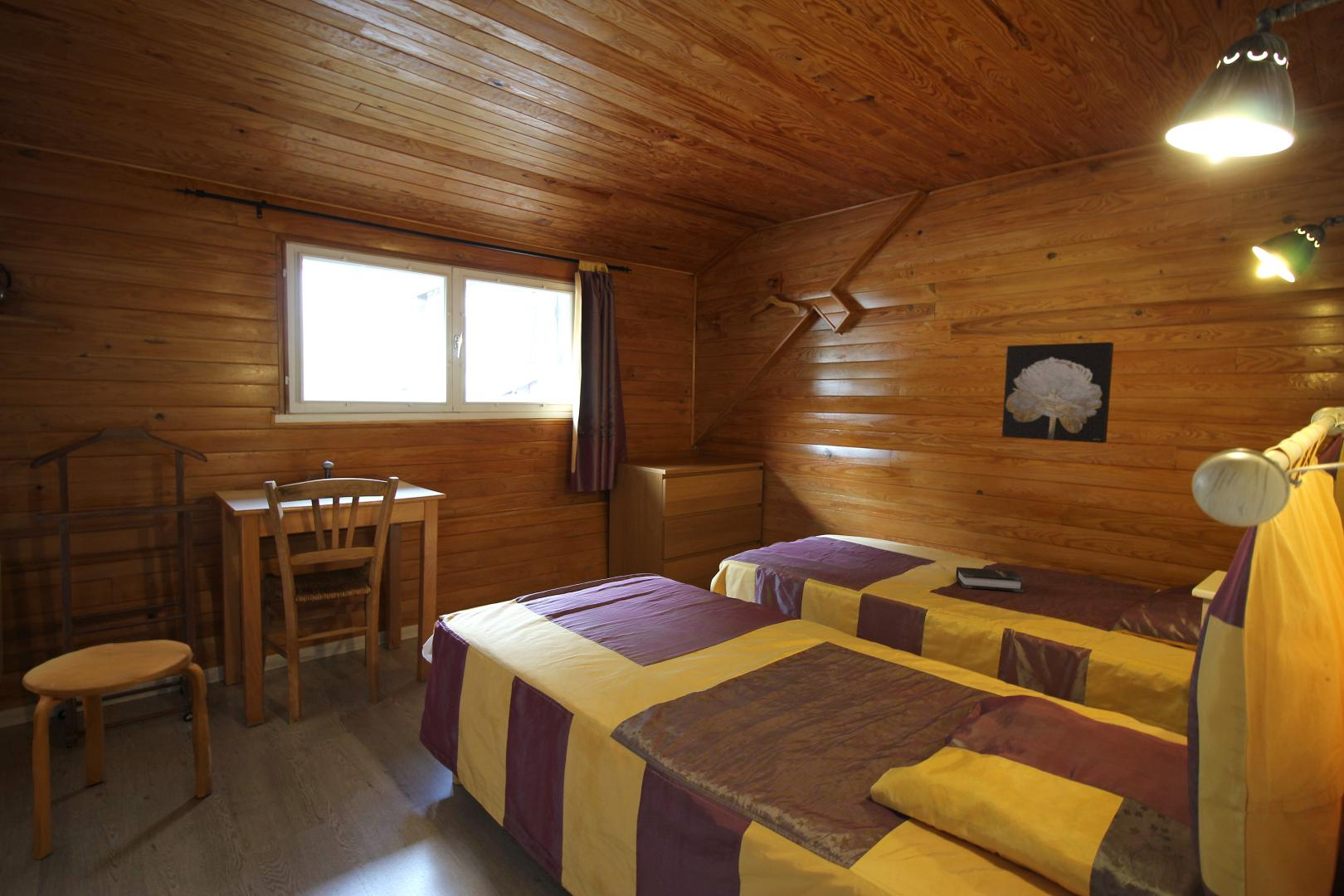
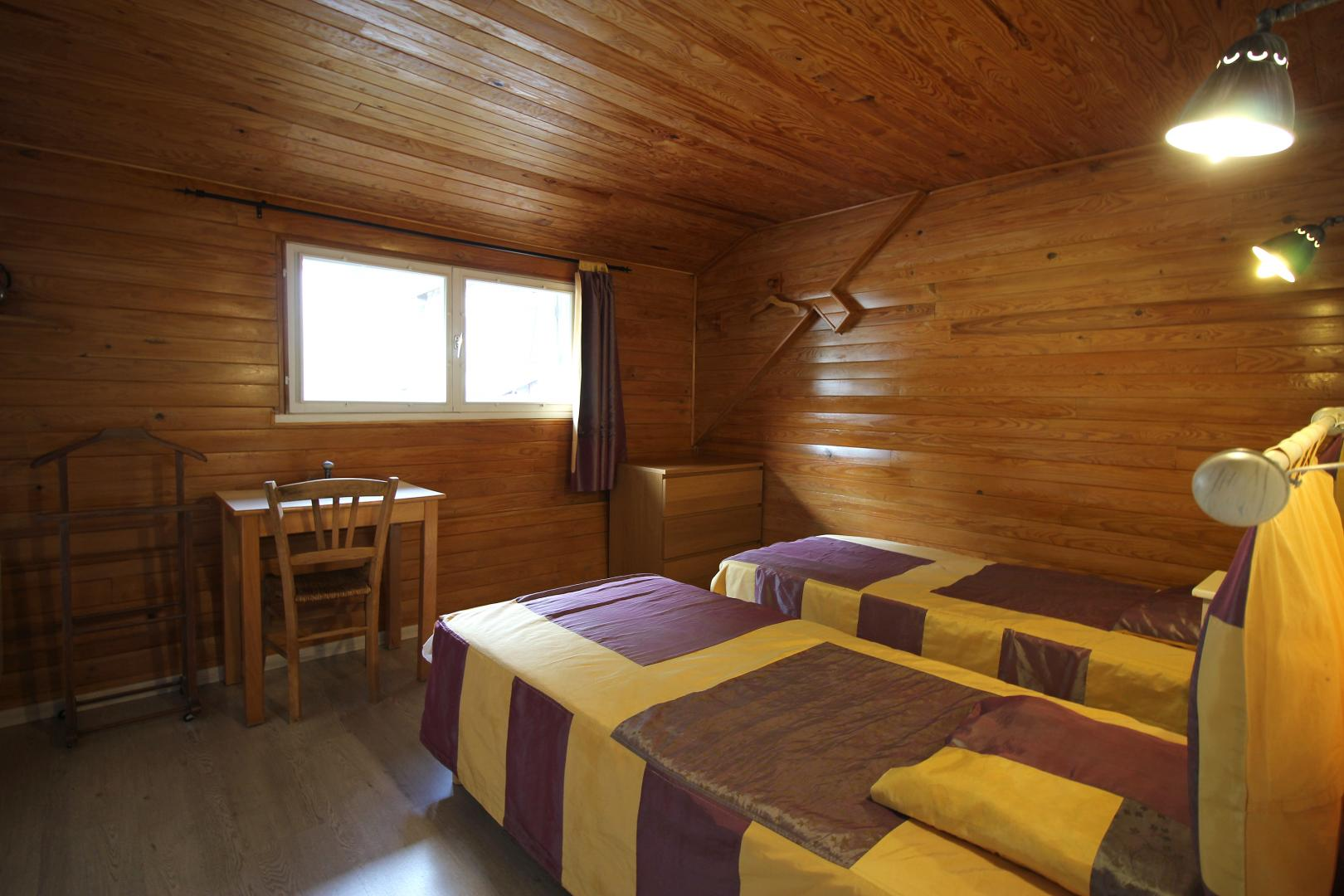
- hardback book [955,567,1025,593]
- wall art [1001,341,1114,444]
- stool [22,639,213,860]
